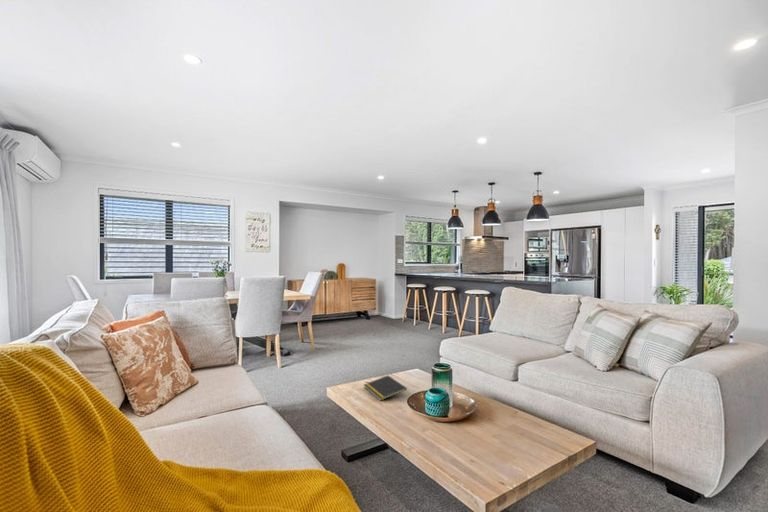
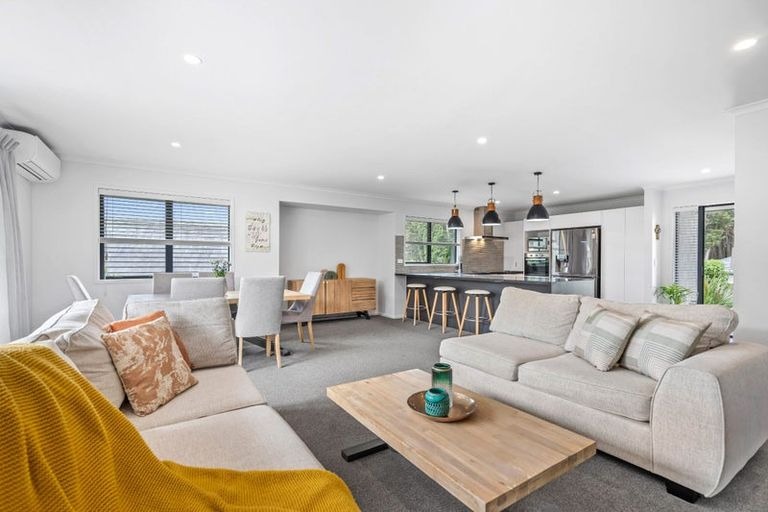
- notepad [363,375,408,402]
